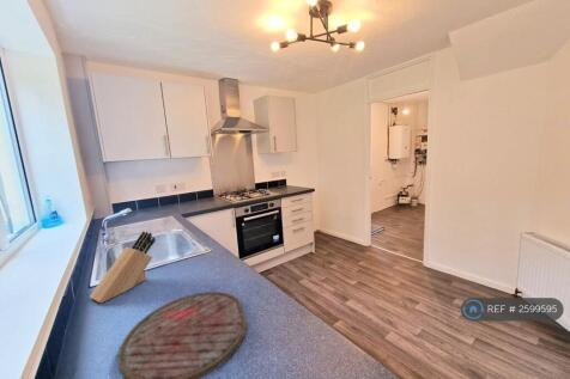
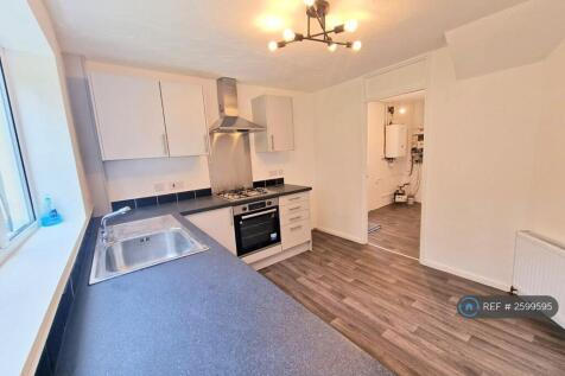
- knife block [89,230,157,304]
- cutting board [116,291,249,379]
